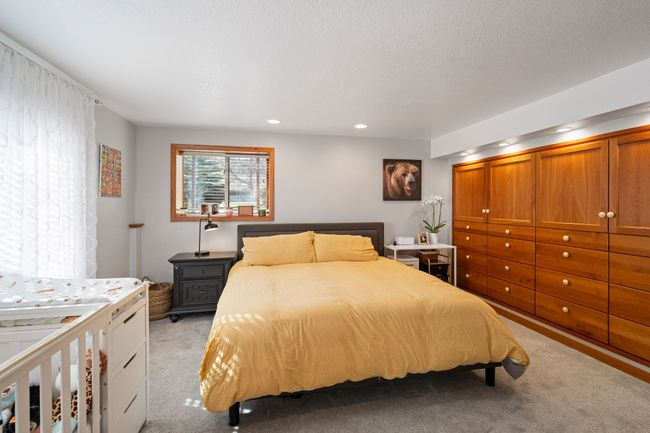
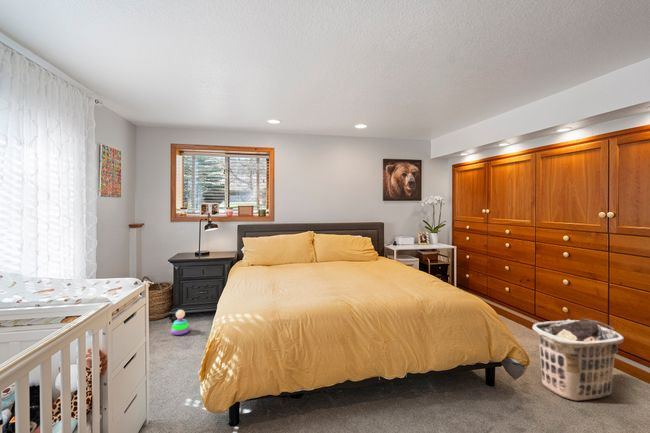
+ clothes hamper [531,318,625,402]
+ stacking toy [170,308,191,336]
